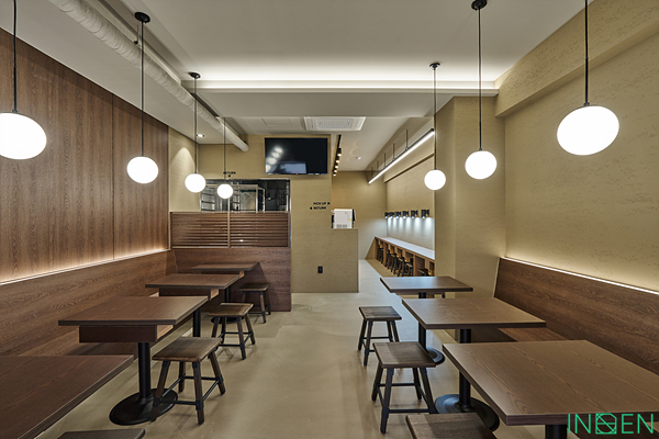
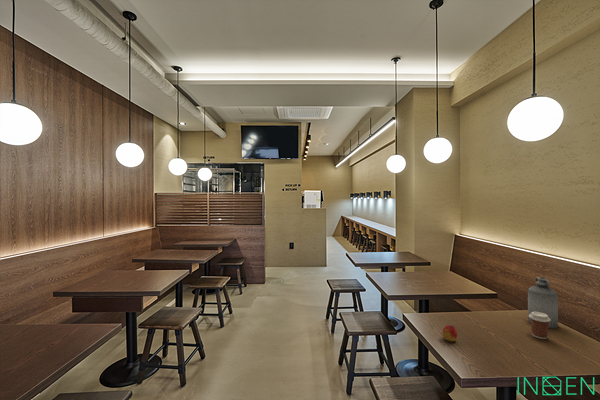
+ peach [441,324,459,342]
+ bottle [527,275,559,329]
+ coffee cup [529,312,551,340]
